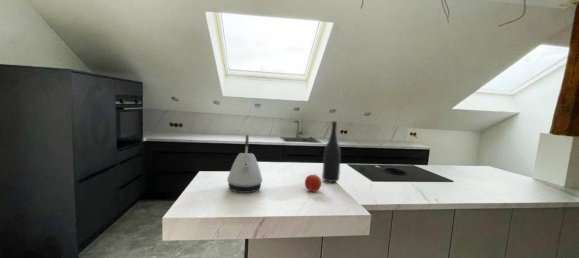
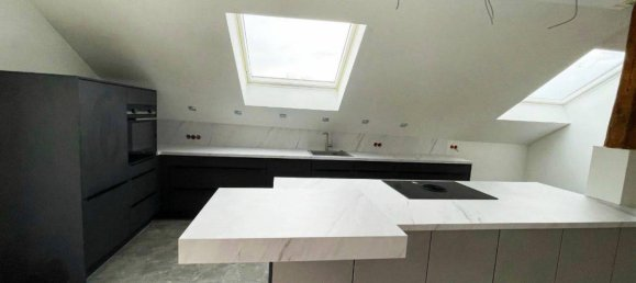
- wine bottle [321,120,342,183]
- fruit [304,173,322,192]
- kettle [226,134,263,194]
